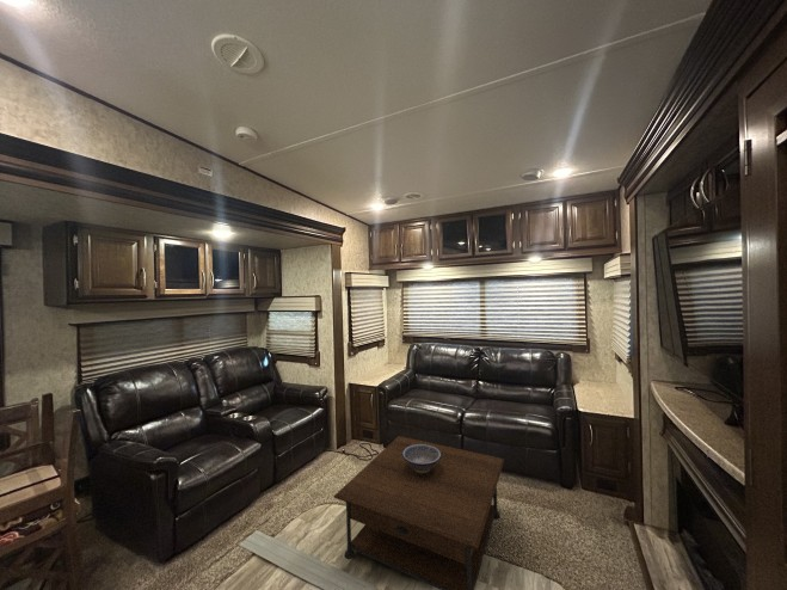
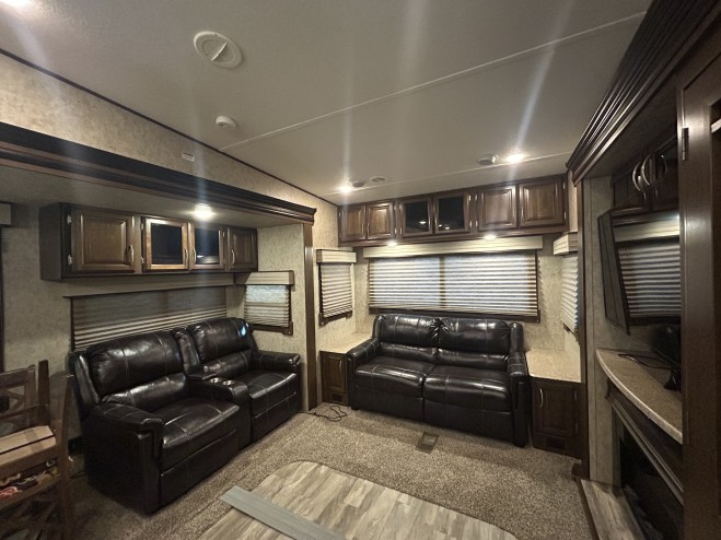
- decorative bowl [402,444,441,473]
- coffee table [333,435,505,590]
